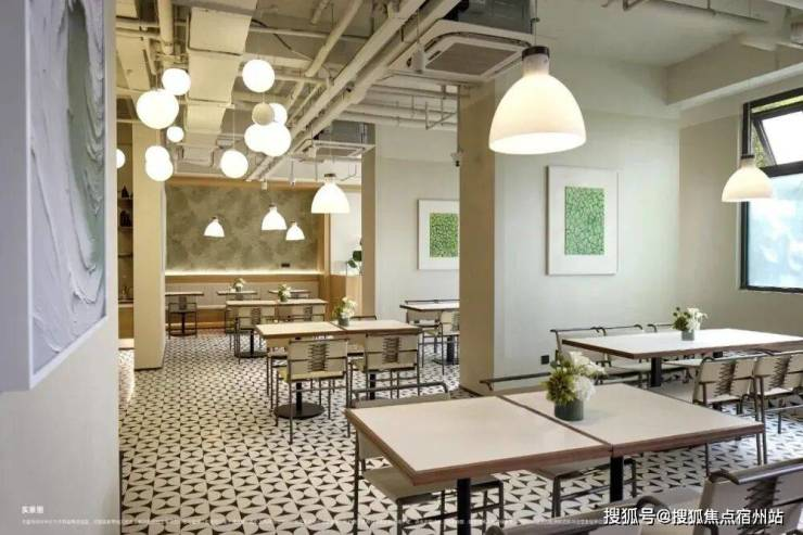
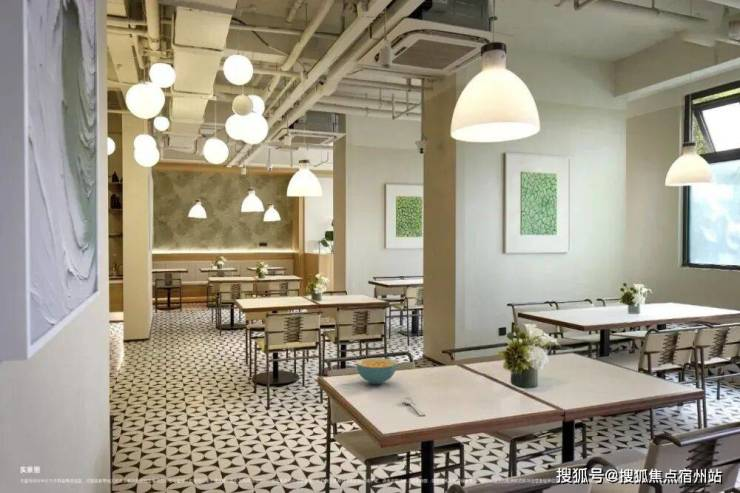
+ cereal bowl [356,357,398,385]
+ spoon [402,396,426,417]
